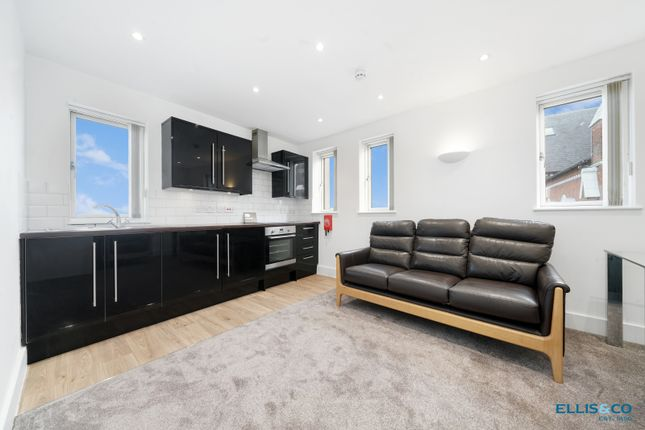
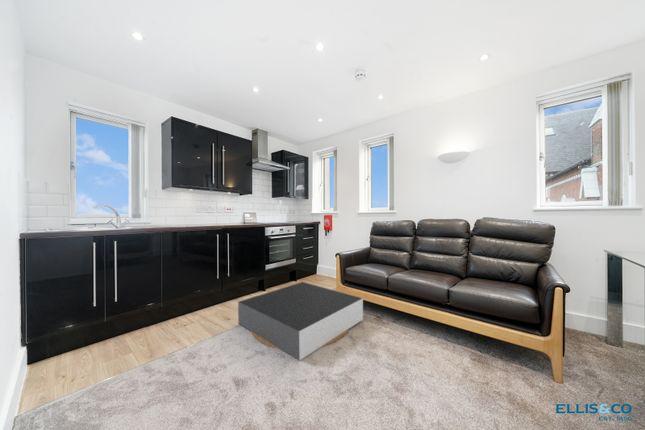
+ coffee table [237,281,364,362]
